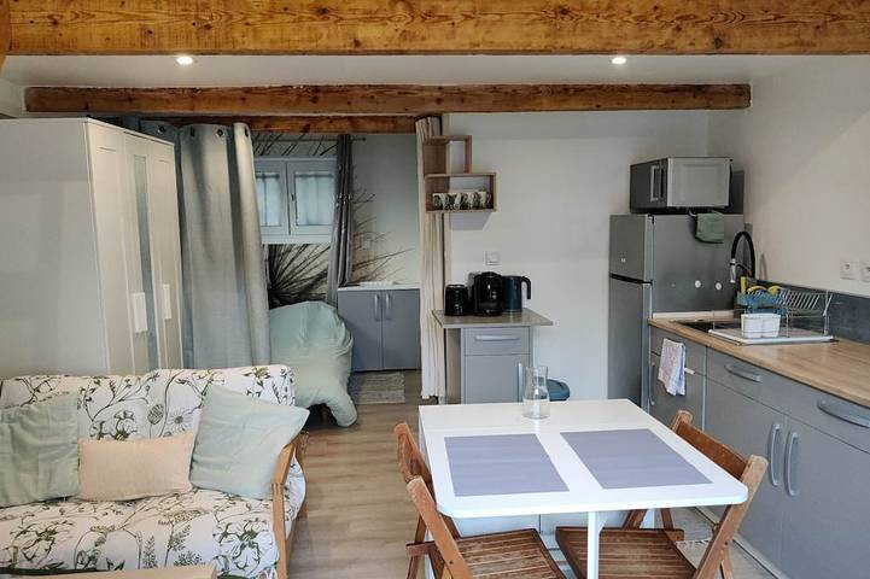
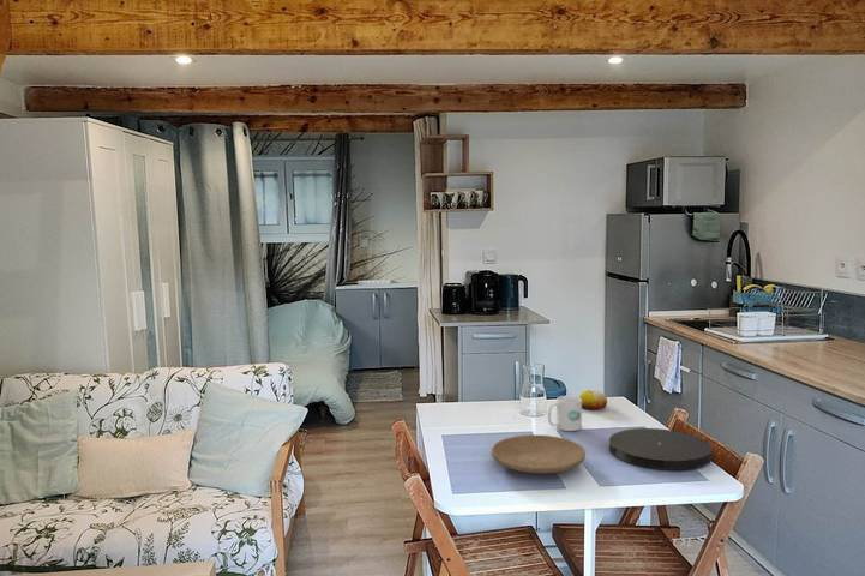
+ plate [608,427,714,472]
+ fruit [578,389,608,412]
+ plate [489,433,587,475]
+ mug [547,395,583,432]
